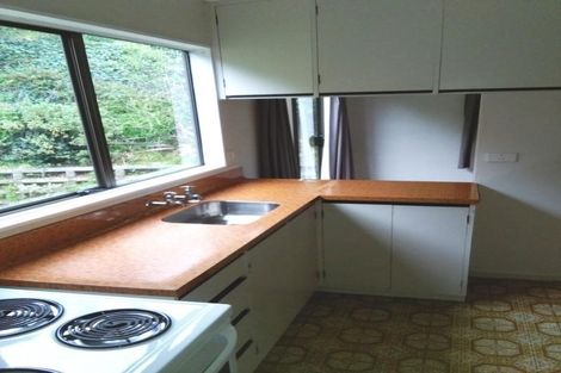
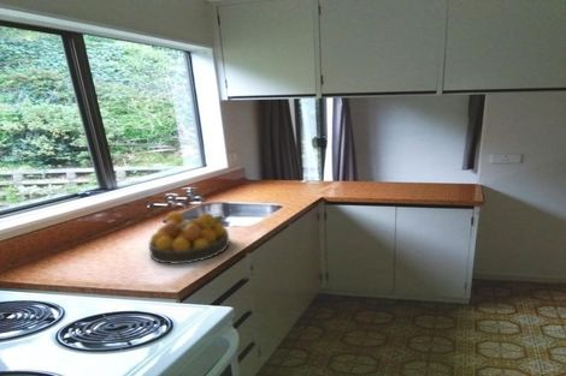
+ fruit bowl [148,210,230,265]
